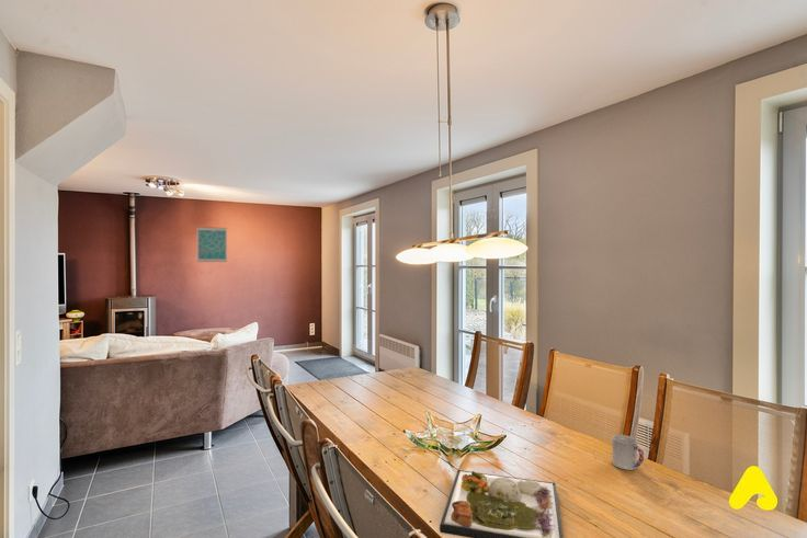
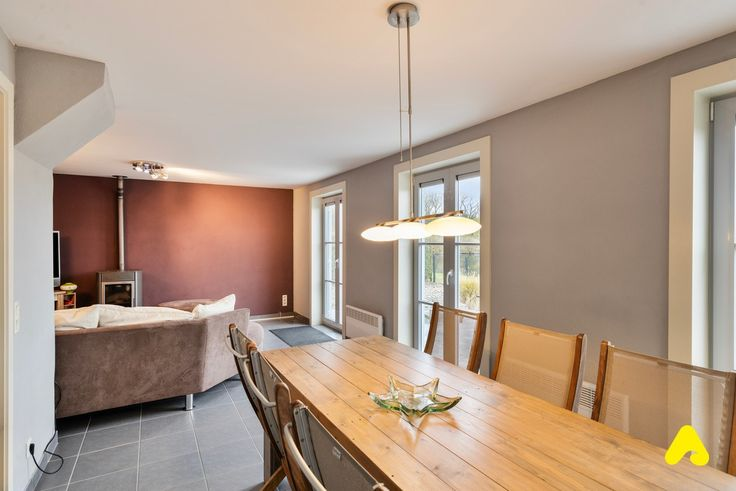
- cup [611,434,645,471]
- wall art [196,226,228,263]
- dinner plate [439,469,564,538]
